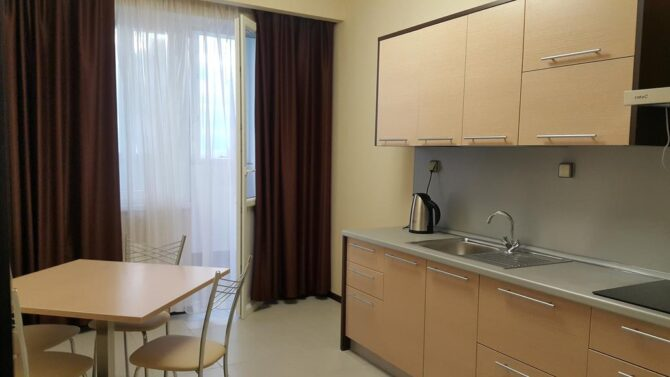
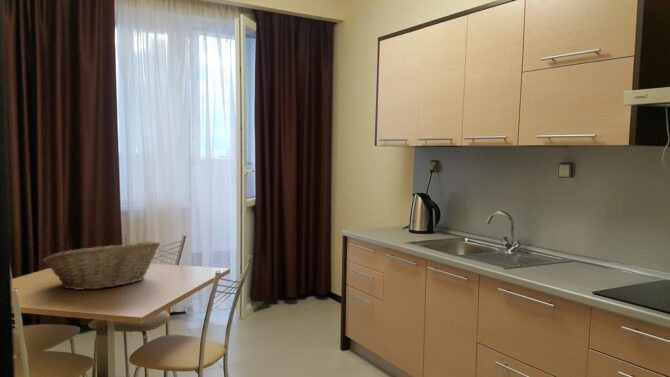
+ fruit basket [42,240,161,291]
